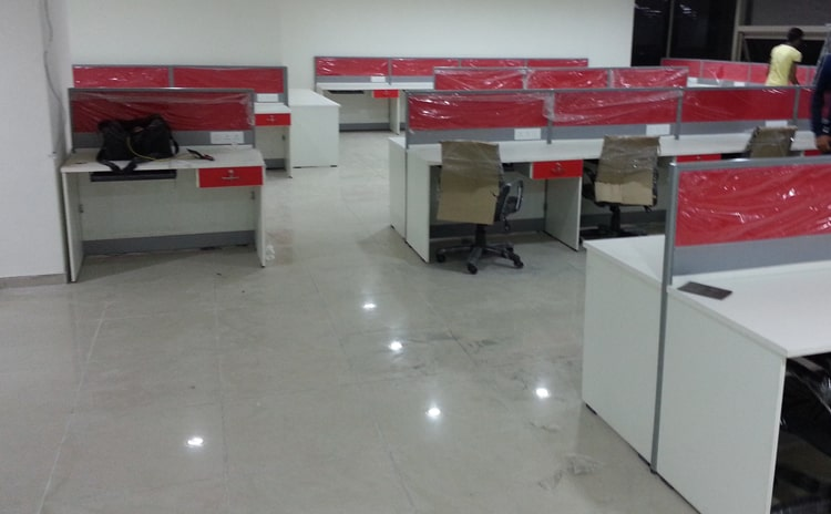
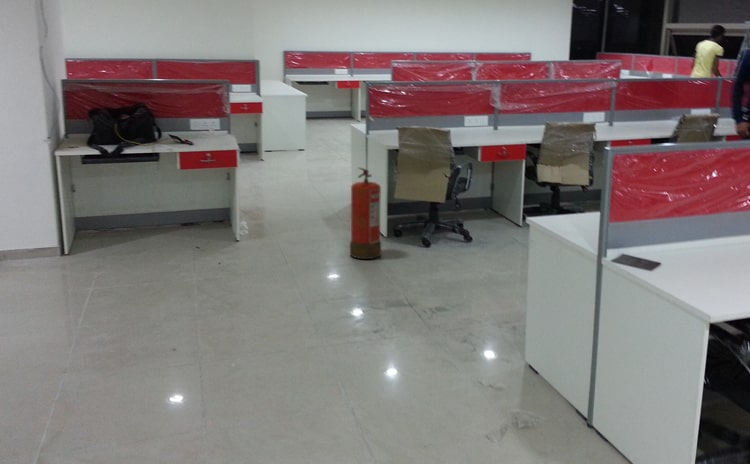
+ fire extinguisher [349,167,382,260]
